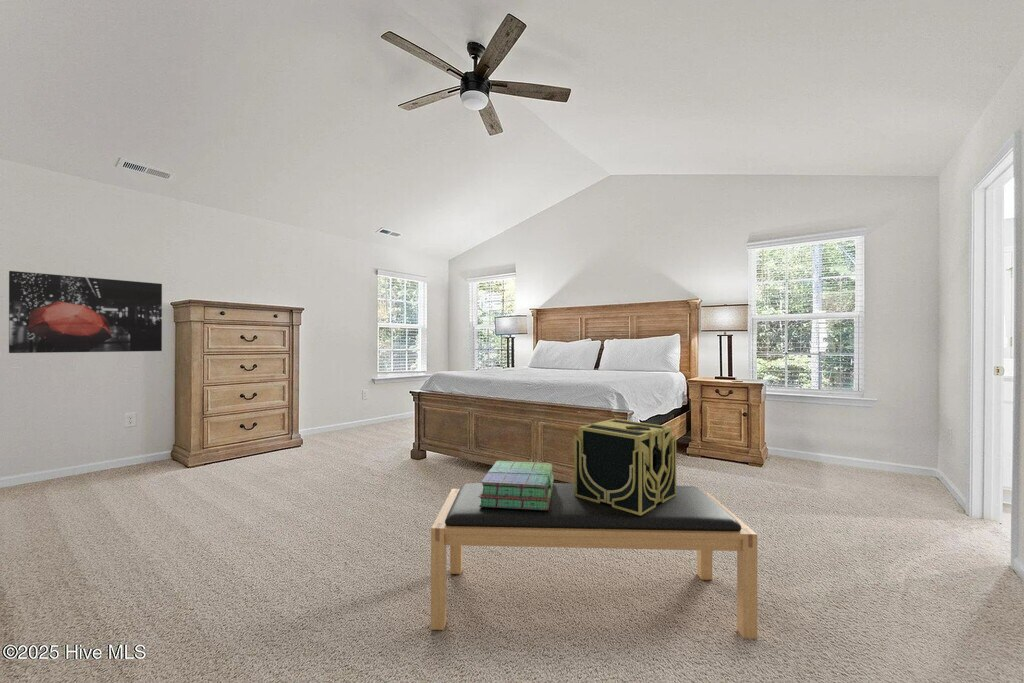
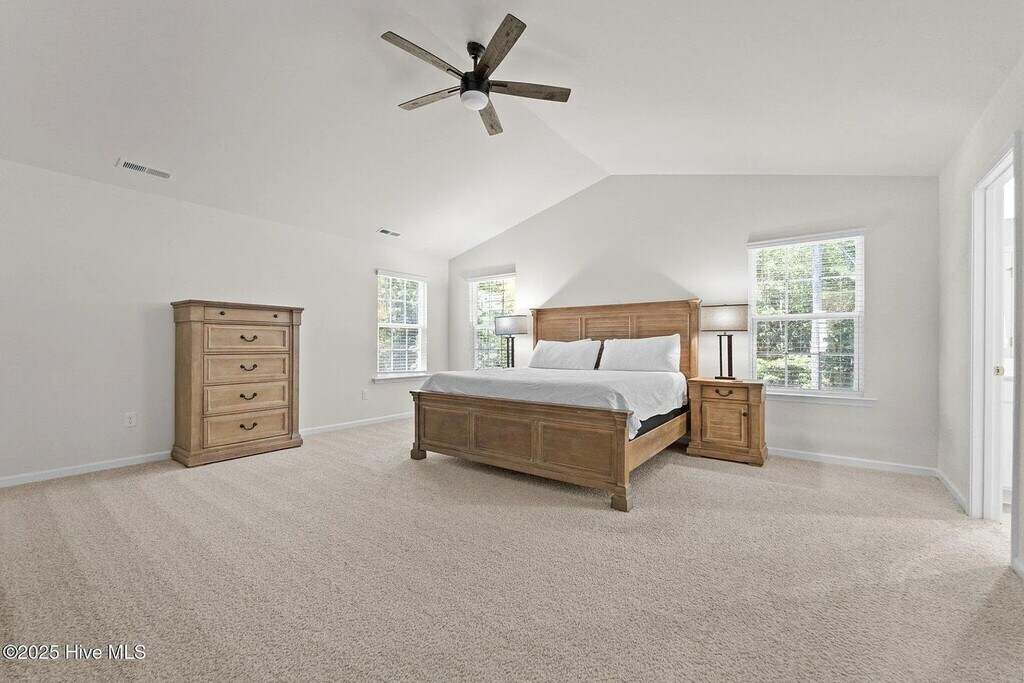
- bench [430,482,758,640]
- wall art [8,270,163,354]
- stack of books [478,460,555,510]
- decorative box [573,418,677,516]
